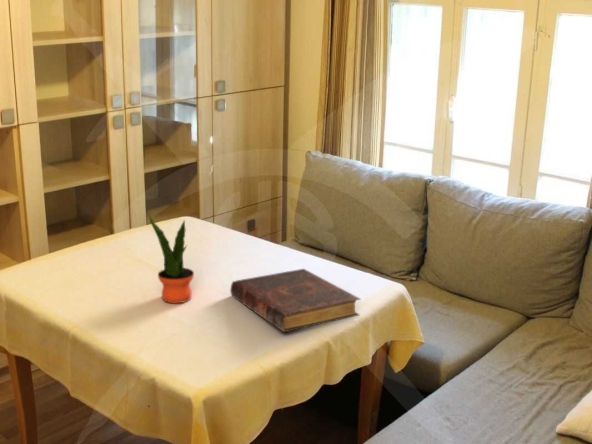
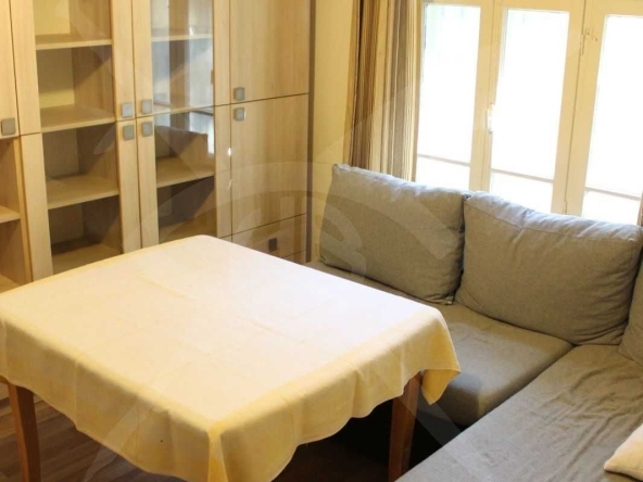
- potted plant [147,212,195,304]
- book [230,268,361,333]
